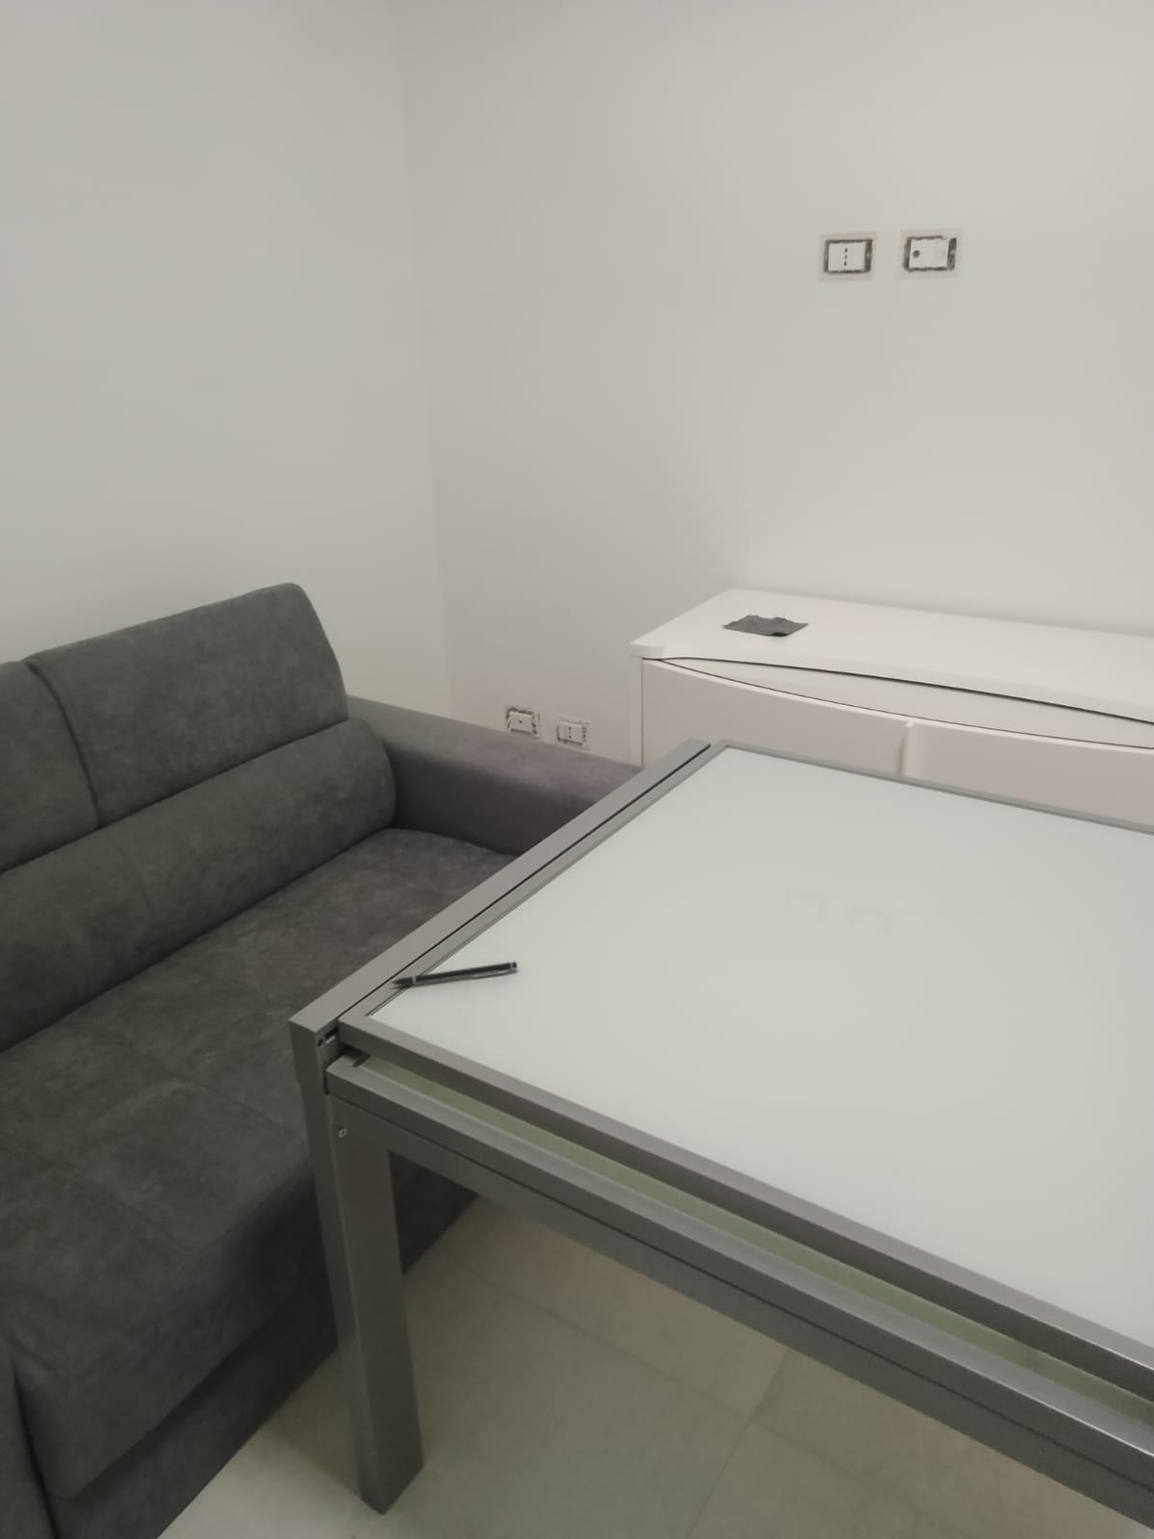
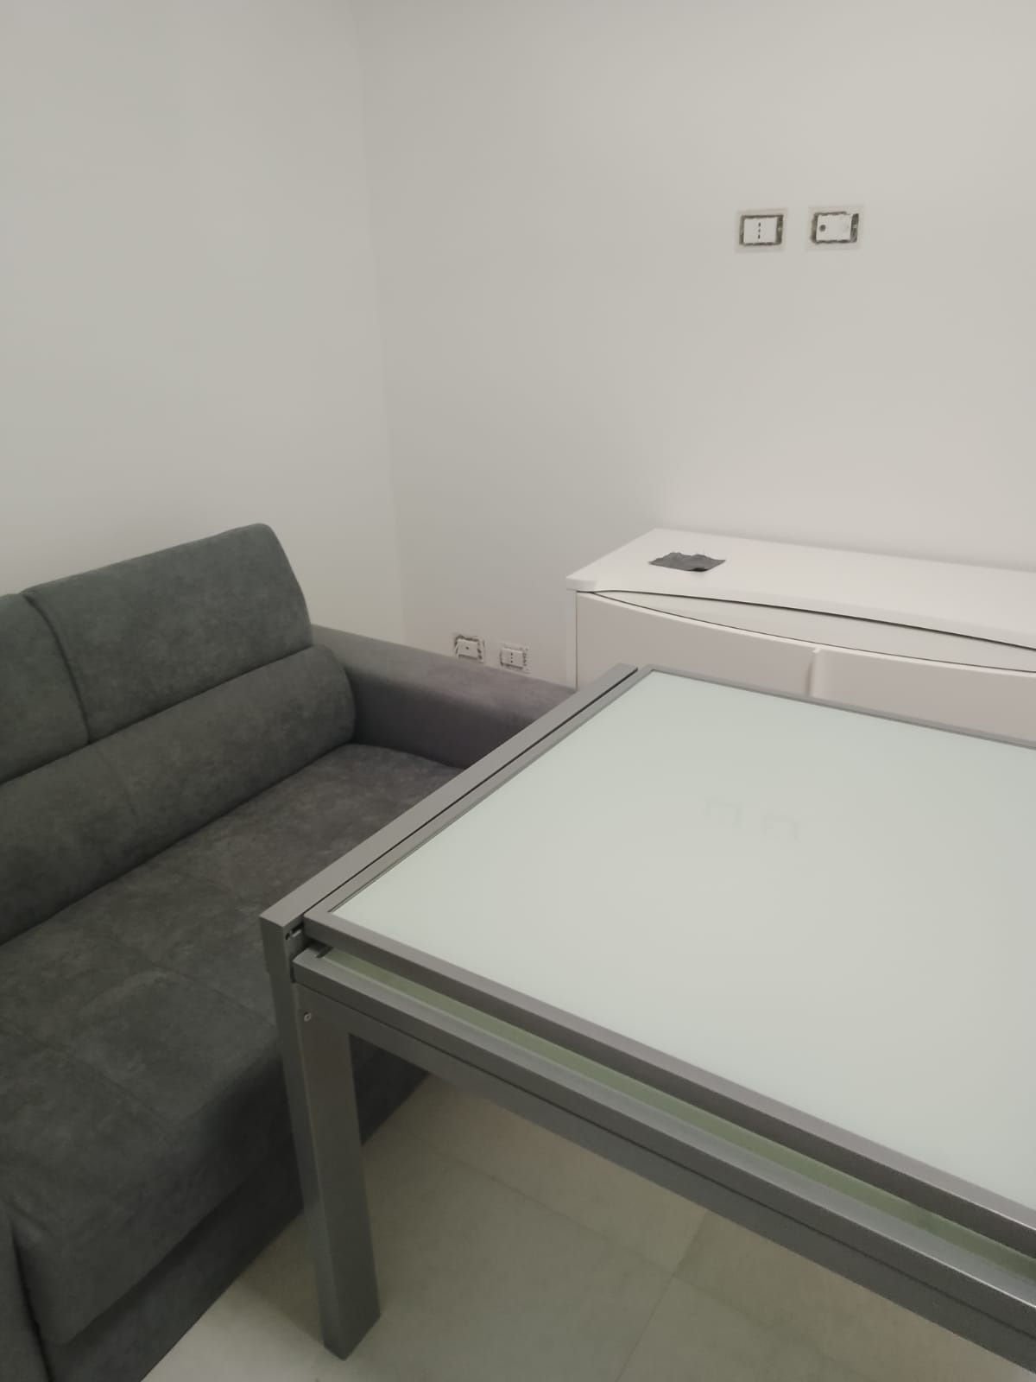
- pen [389,961,519,986]
